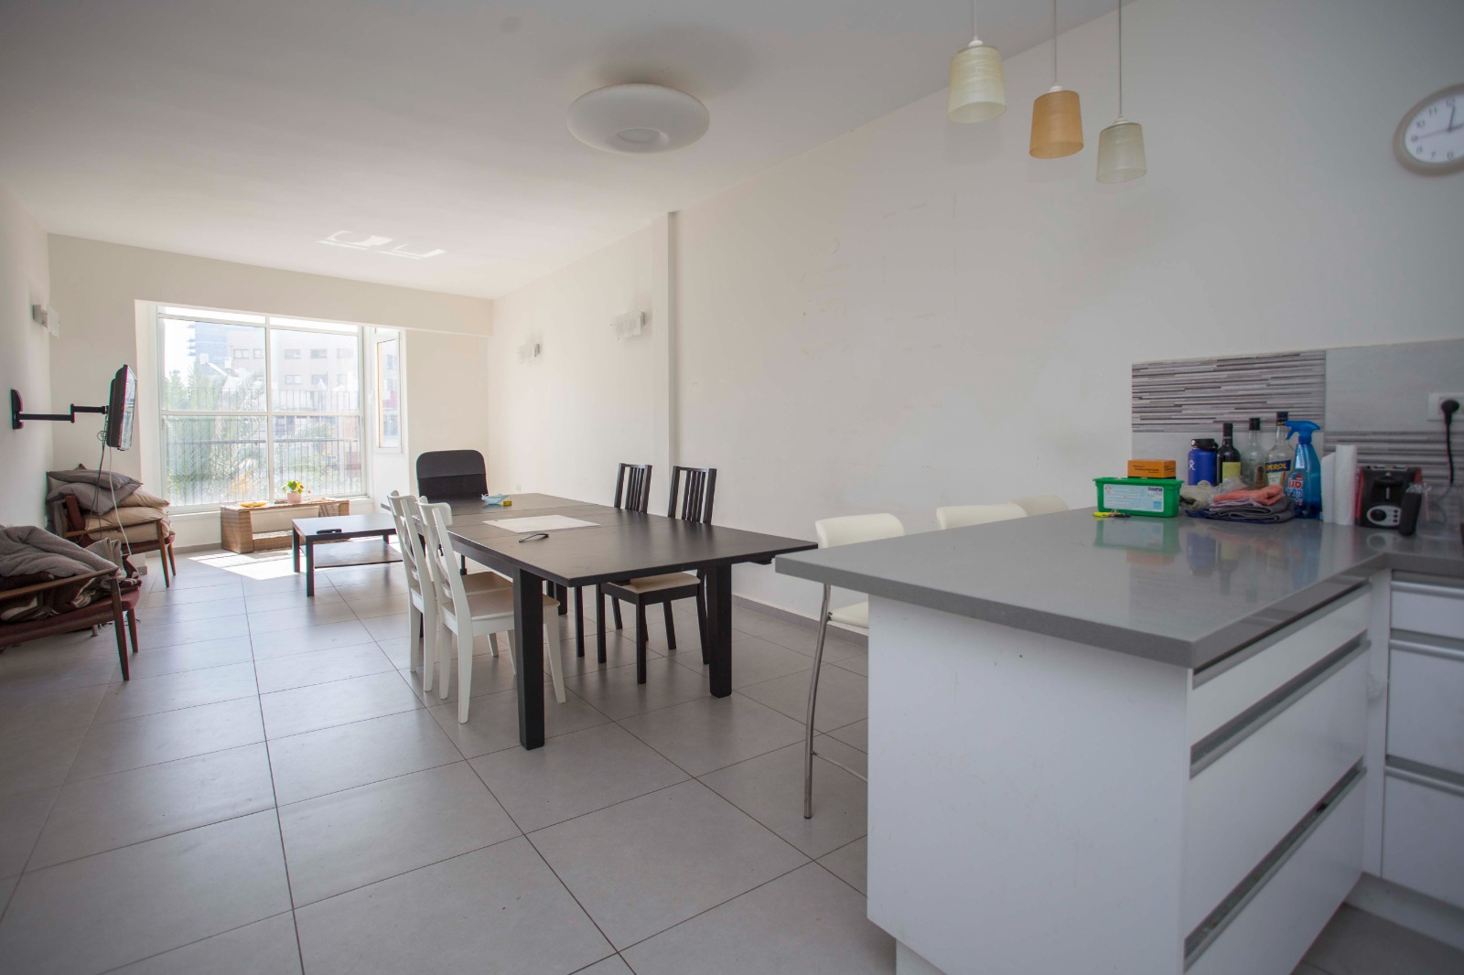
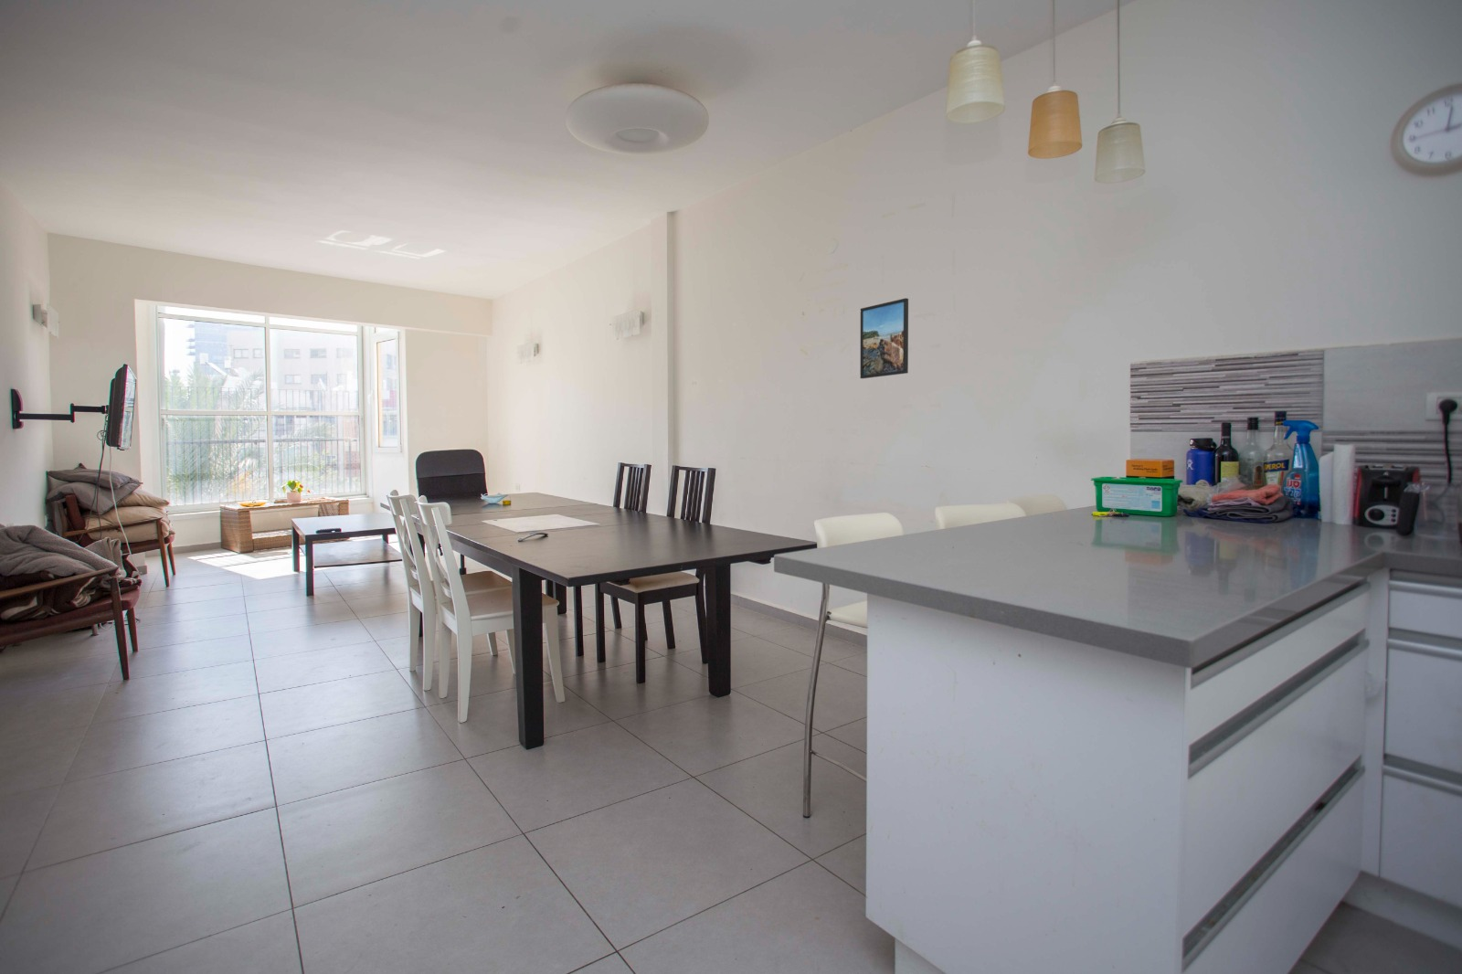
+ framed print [859,297,909,379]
